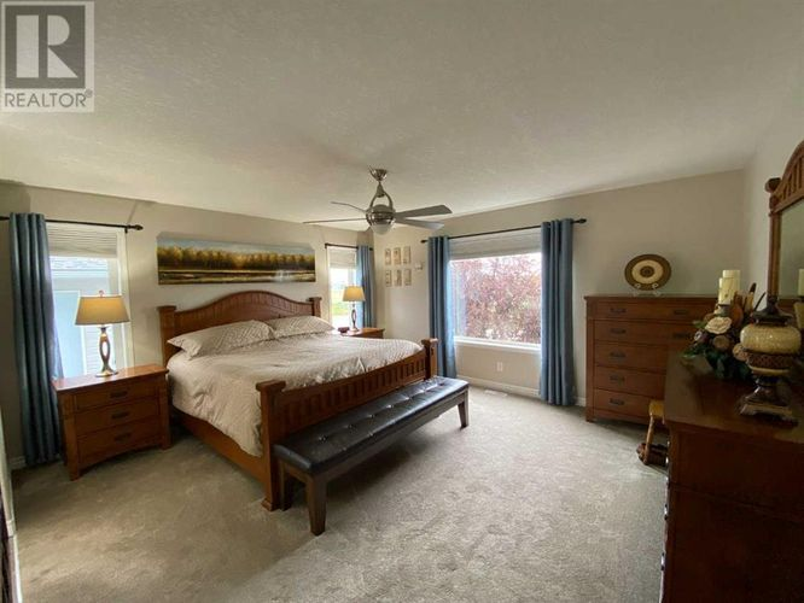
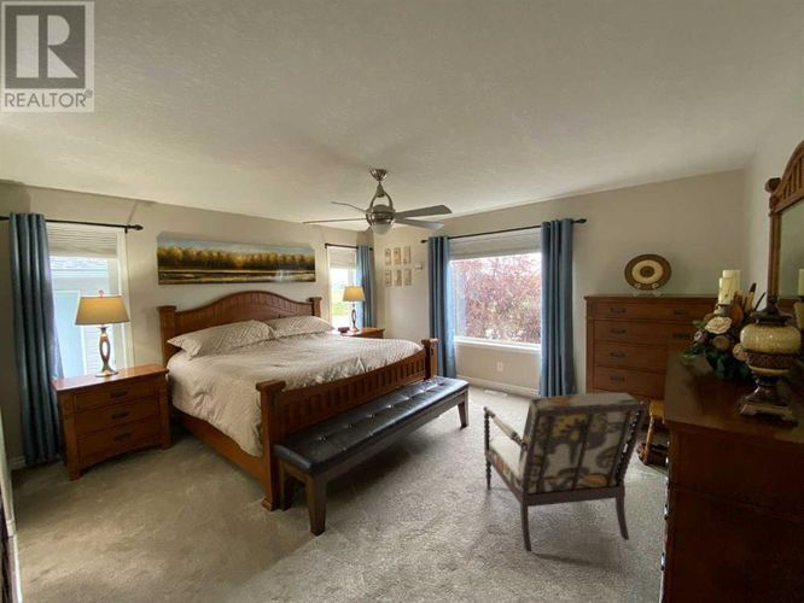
+ armchair [482,392,649,552]
